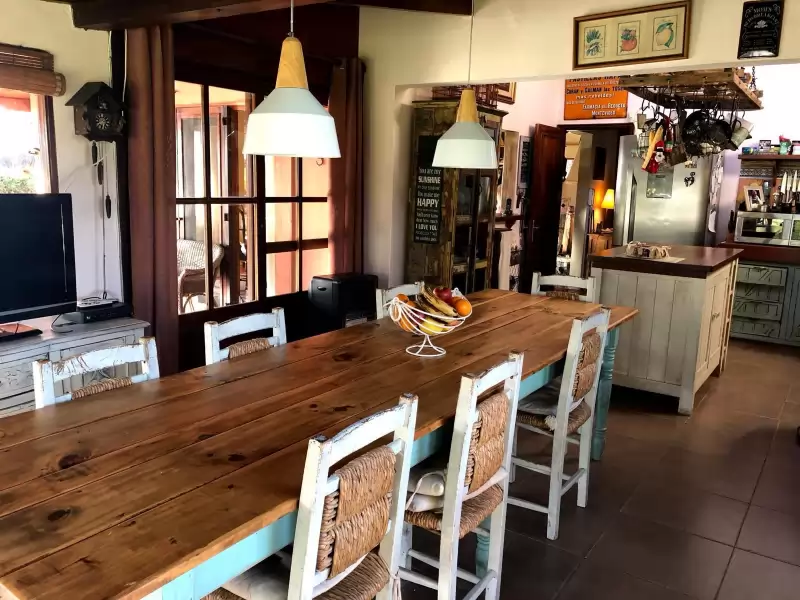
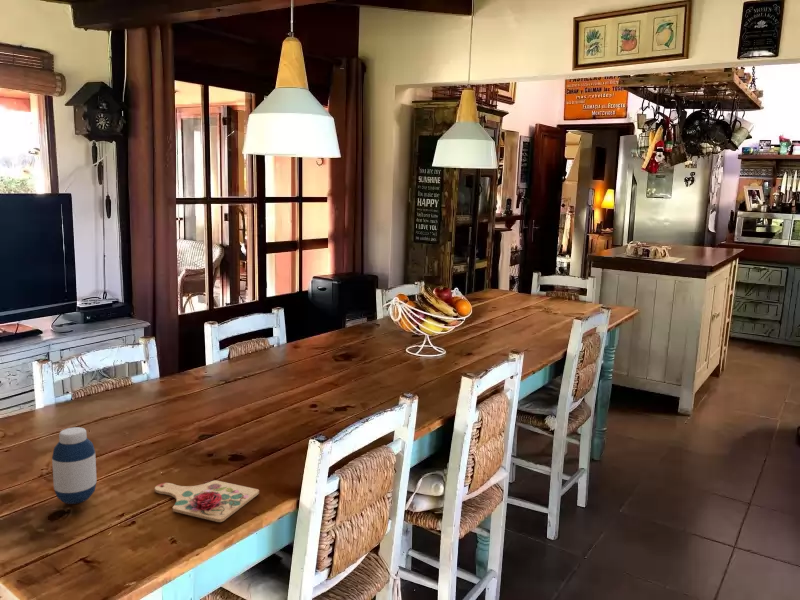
+ cutting board [154,479,260,523]
+ medicine bottle [51,426,98,505]
